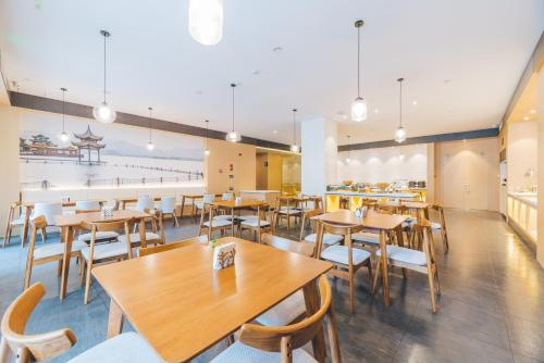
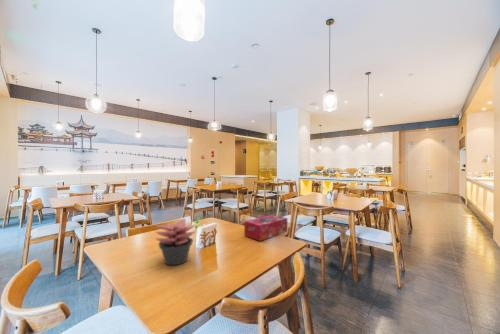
+ tissue box [243,214,288,242]
+ succulent plant [154,218,196,266]
